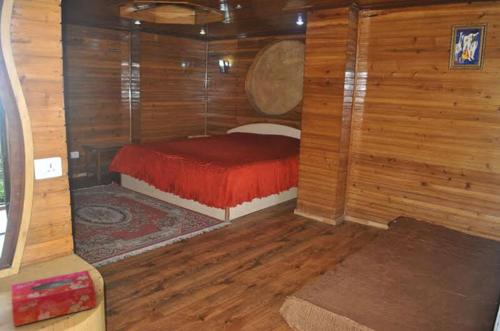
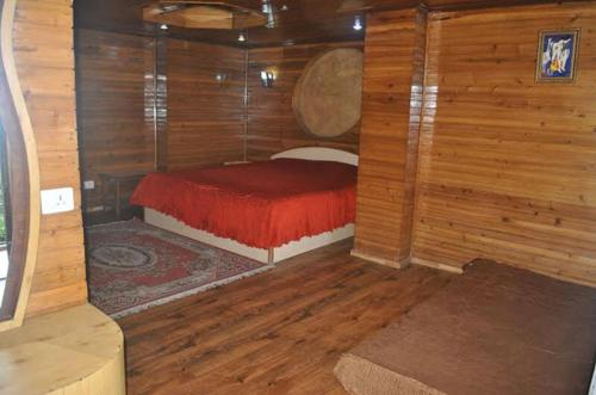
- tissue box [10,269,96,327]
